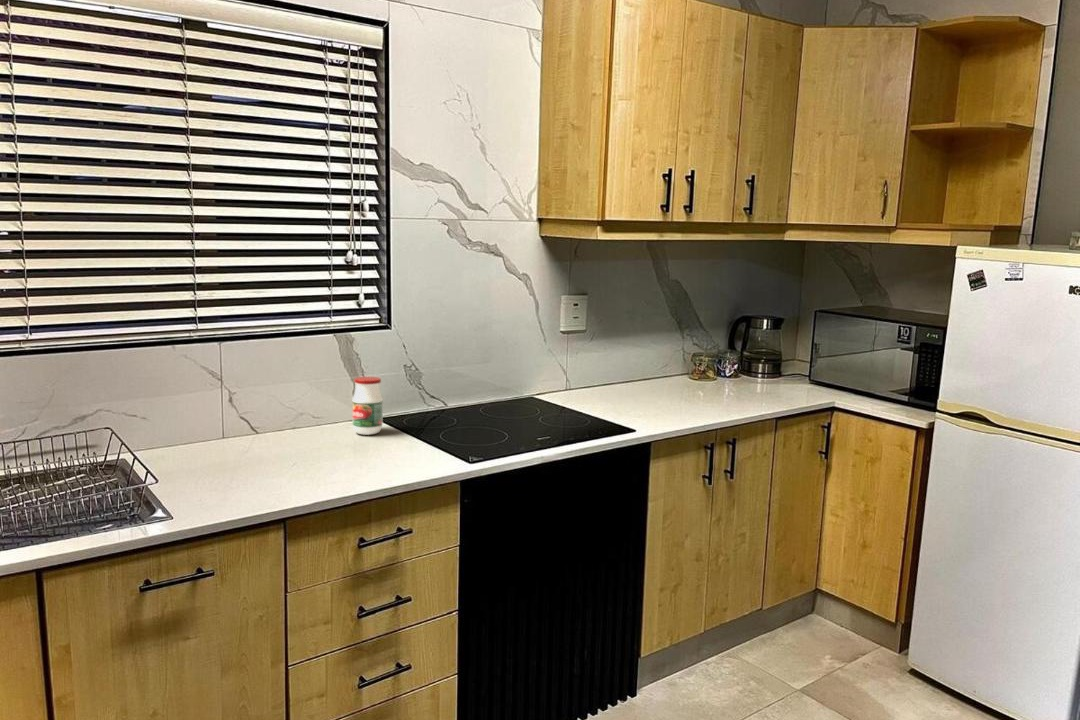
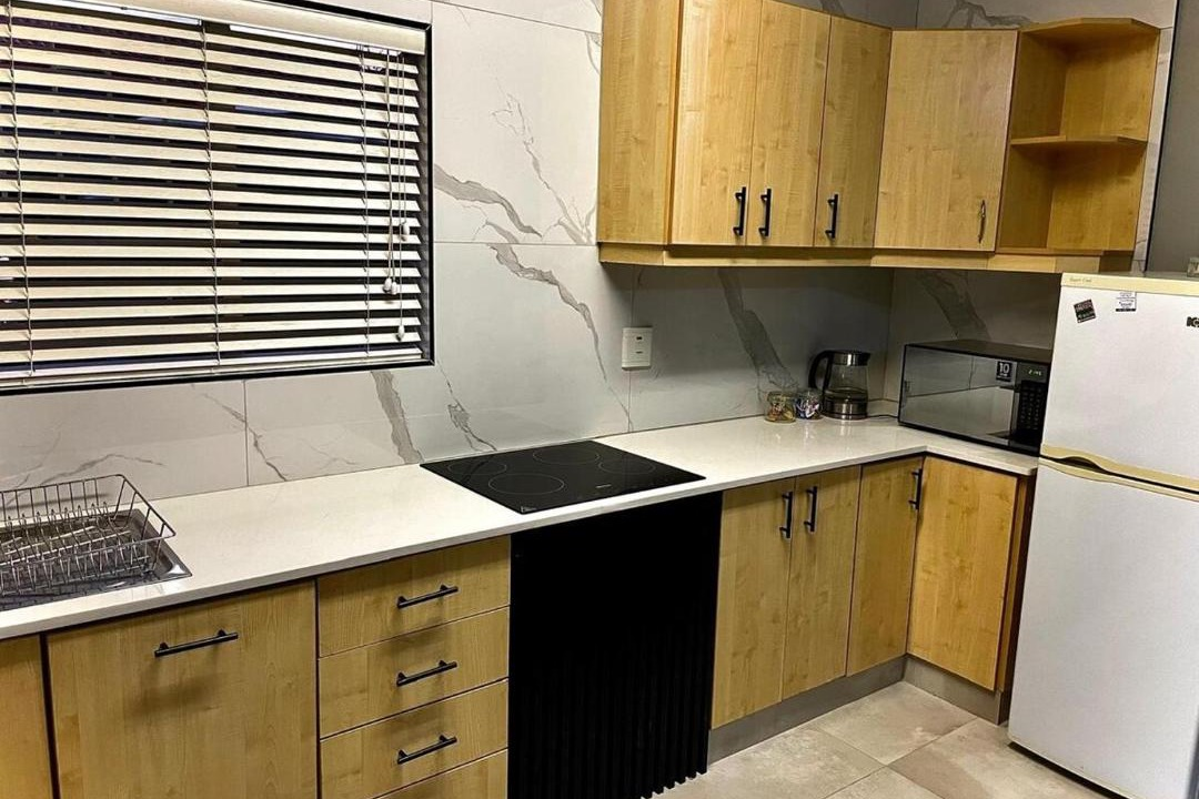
- jar [351,376,384,436]
